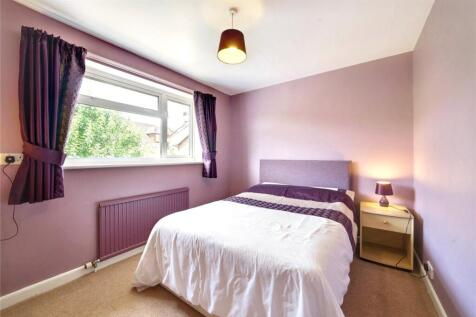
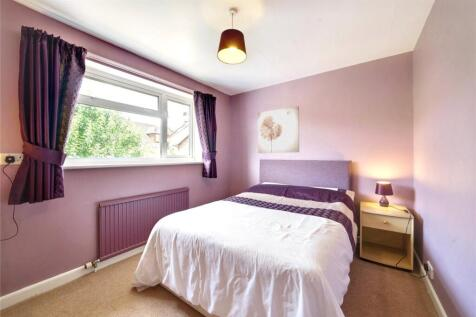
+ wall art [257,105,300,154]
